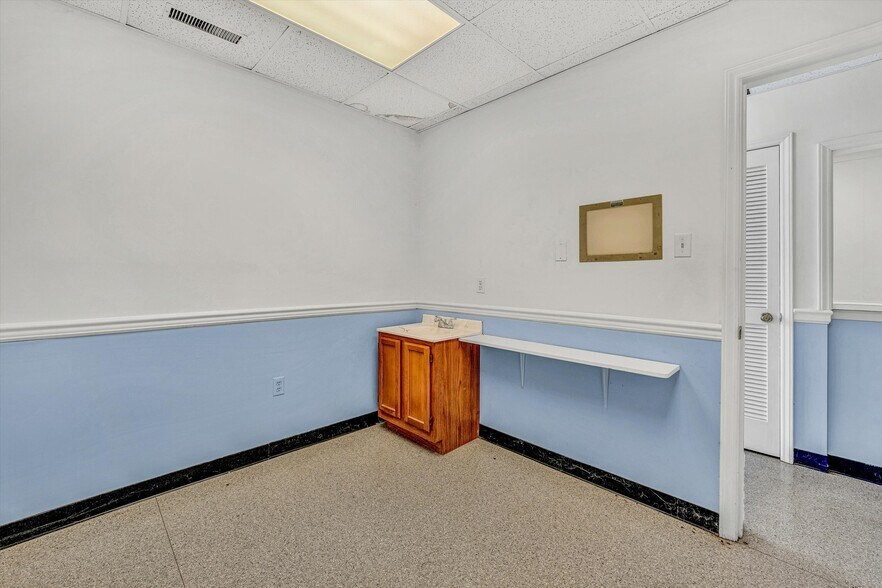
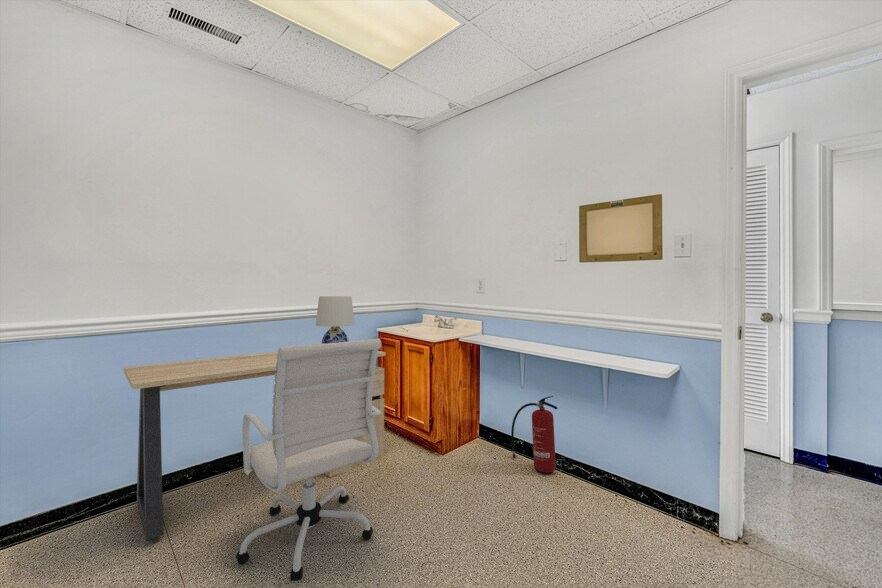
+ fire extinguisher [510,395,558,474]
+ desk [122,350,387,542]
+ office chair [235,337,382,582]
+ table lamp [315,295,355,344]
